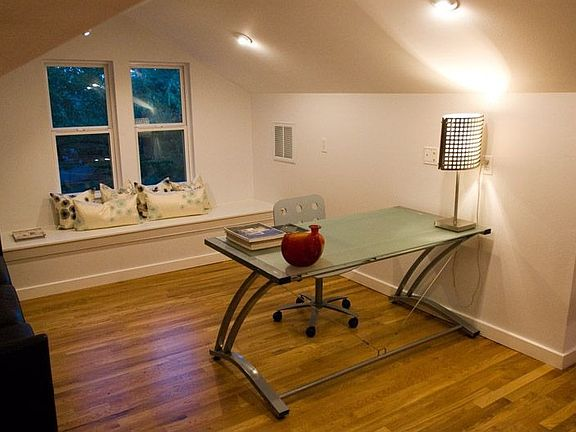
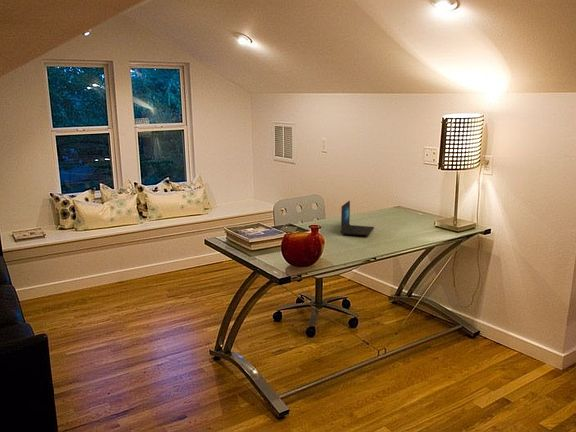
+ laptop [340,200,375,236]
